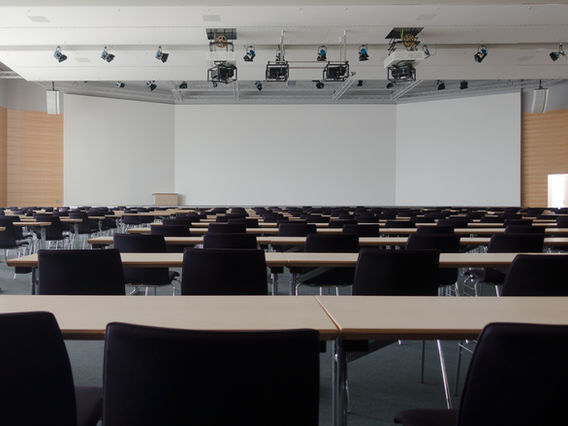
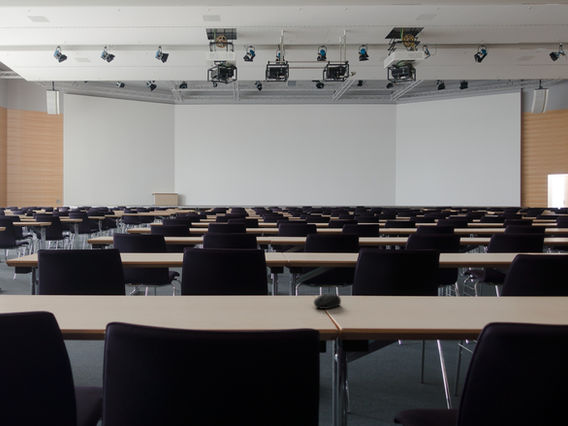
+ computer mouse [313,292,342,310]
